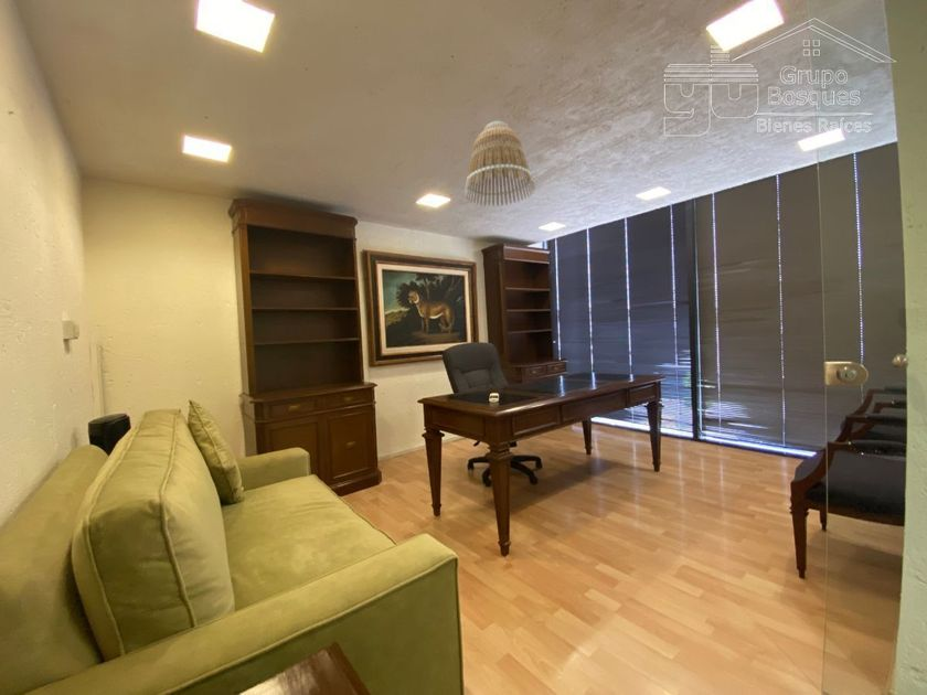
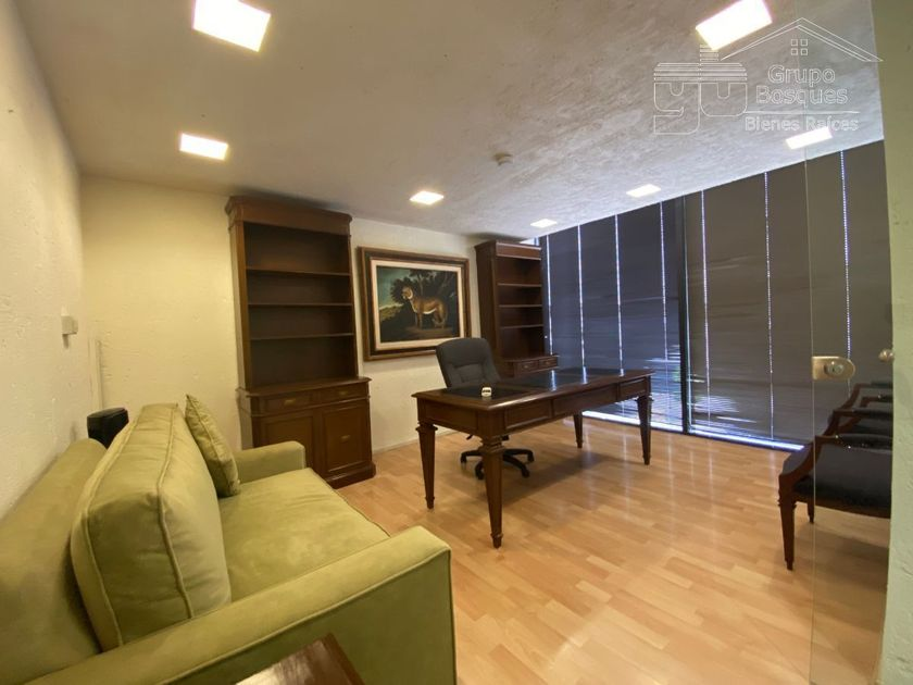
- lamp shade [462,120,536,207]
